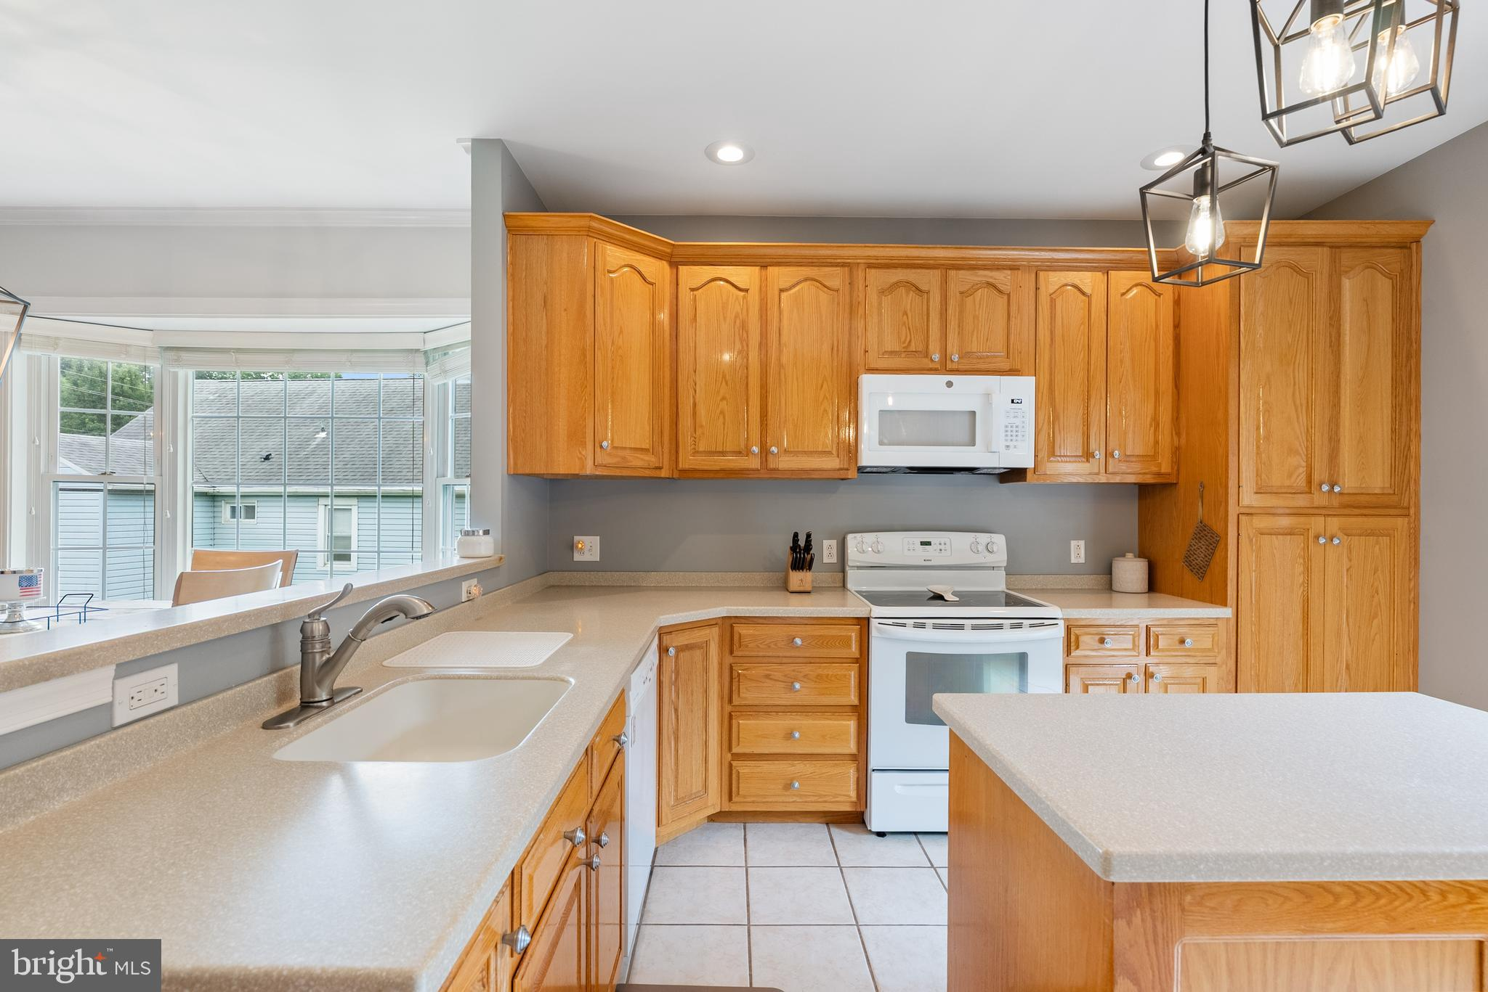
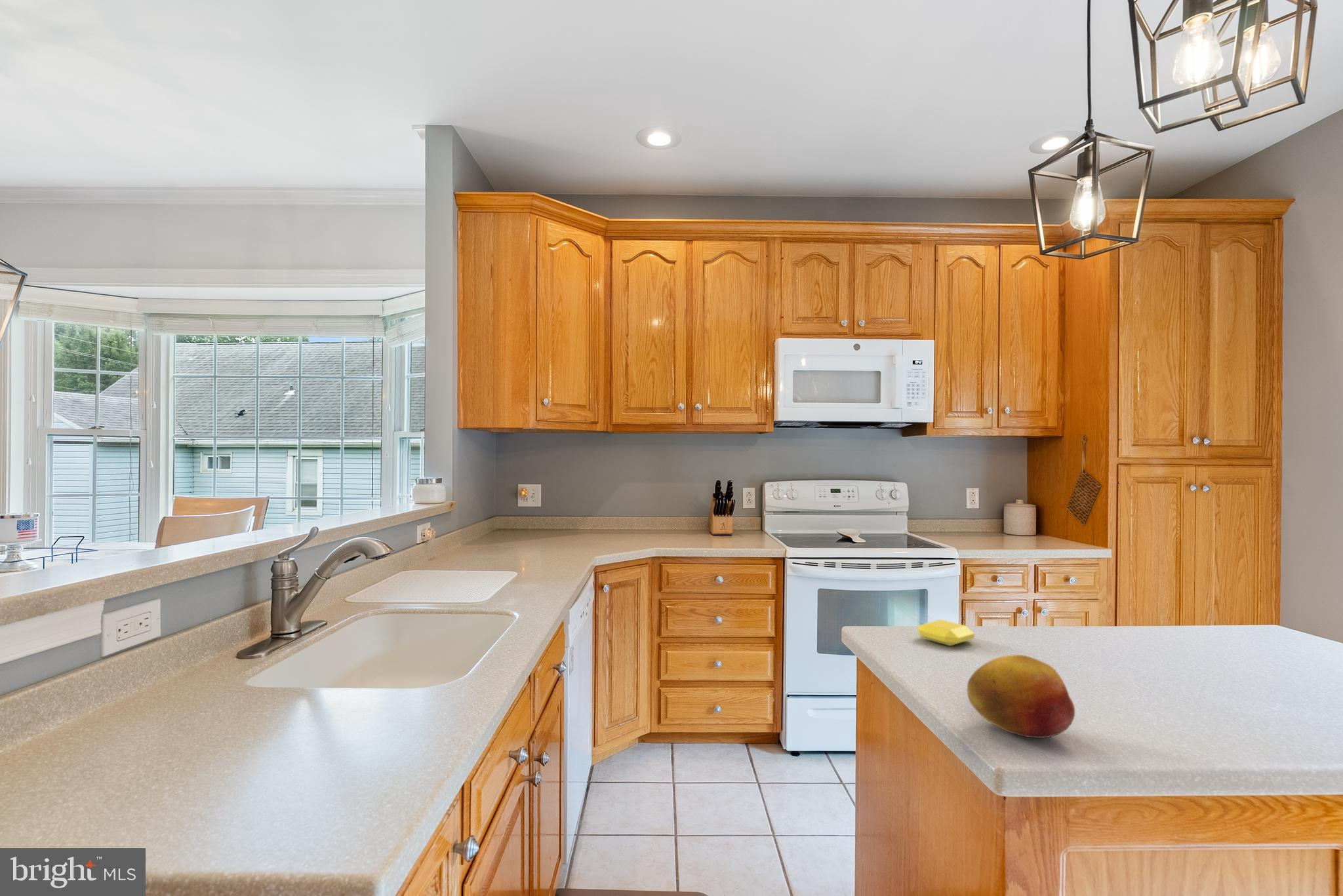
+ soap bar [917,619,975,647]
+ fruit [967,654,1075,739]
